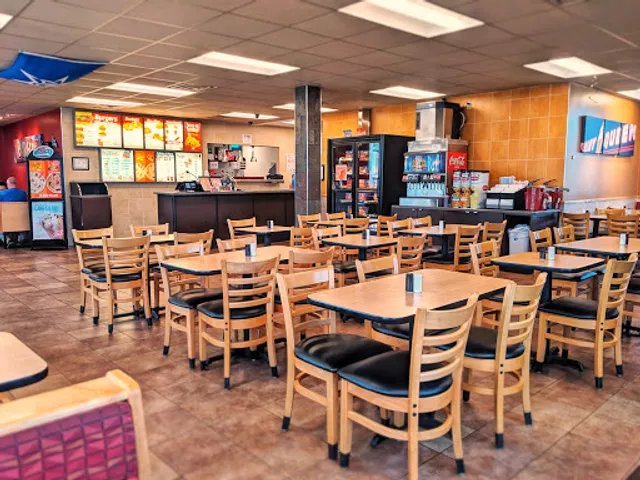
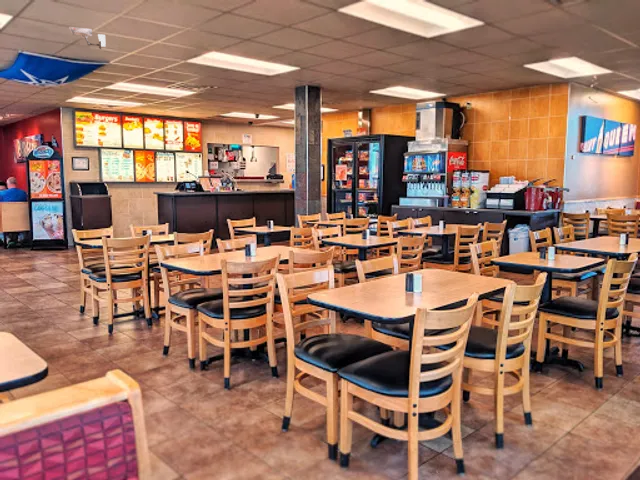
+ security camera [68,26,107,50]
